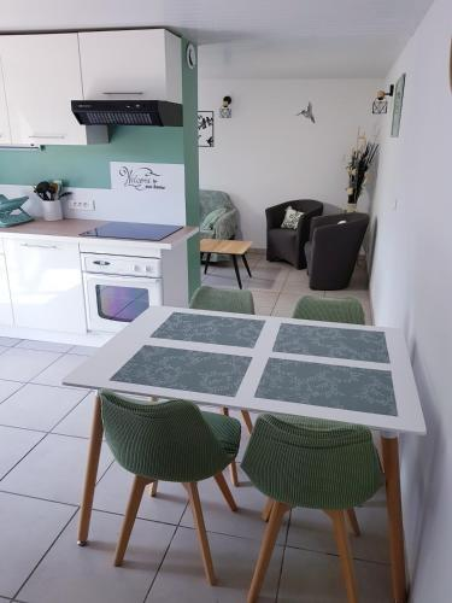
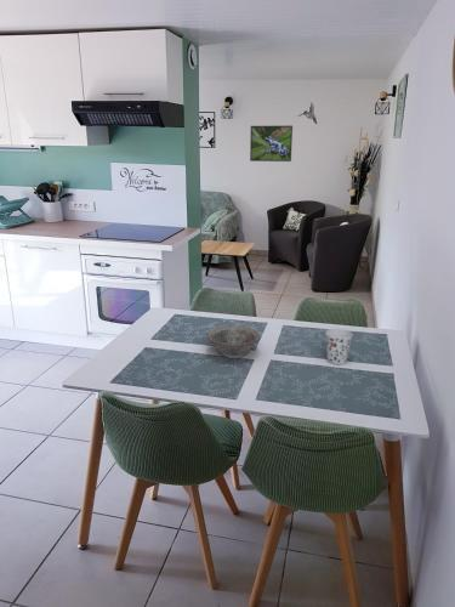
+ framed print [249,124,294,163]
+ decorative bowl [206,324,261,359]
+ cup [324,328,354,365]
